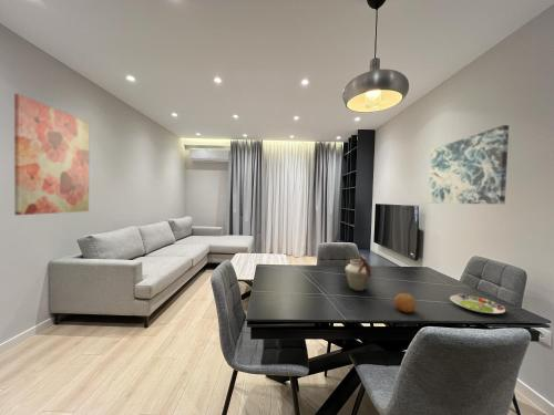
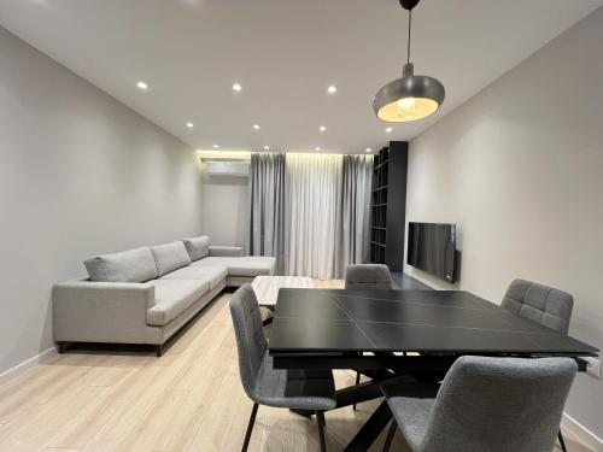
- salad plate [449,292,506,314]
- wall art [428,124,510,205]
- fruit [393,292,418,313]
- vase [345,253,372,292]
- wall art [13,93,90,216]
